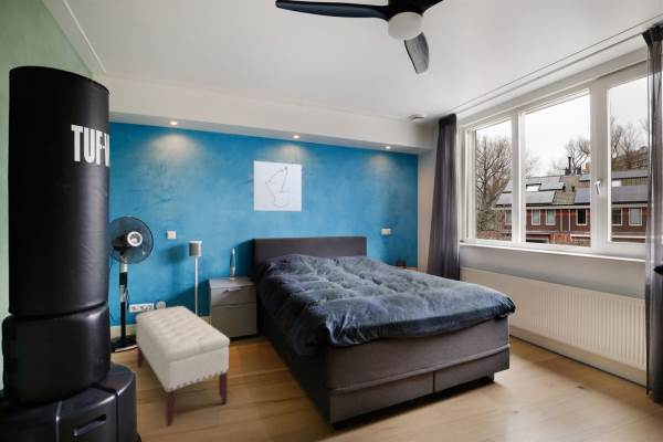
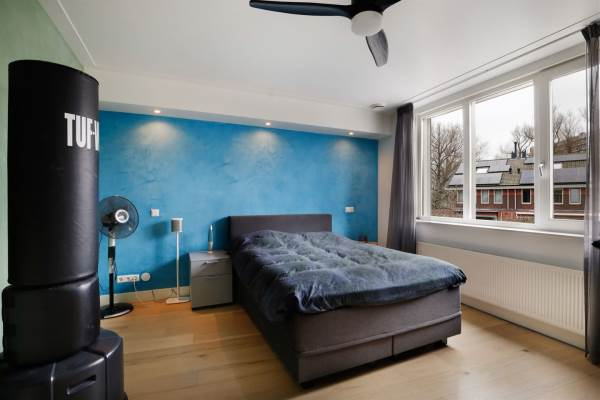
- bench [135,305,231,428]
- wall art [253,160,303,212]
